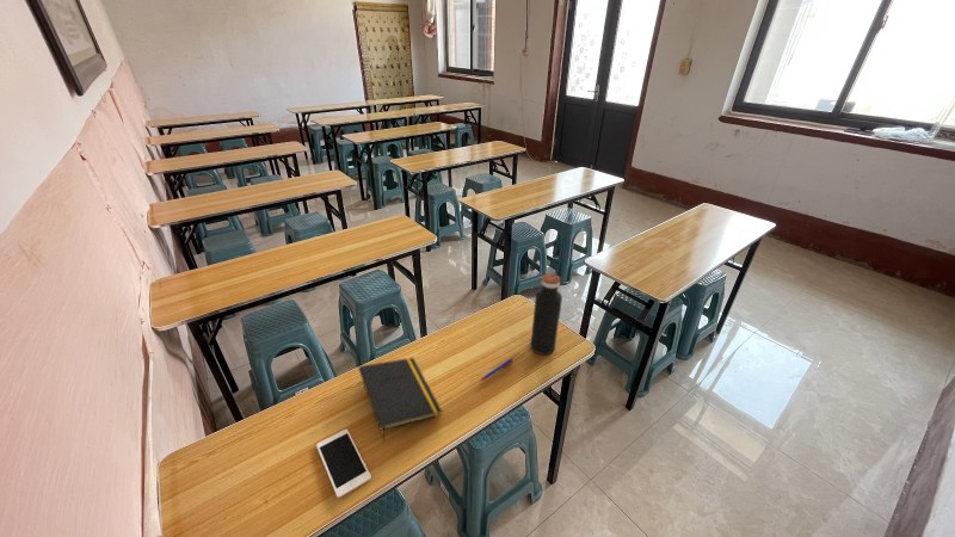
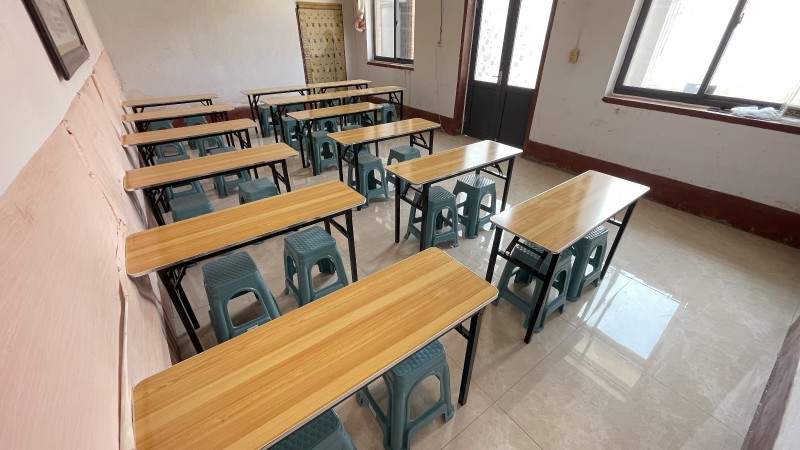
- cell phone [315,428,372,499]
- notepad [358,357,443,442]
- water bottle [530,272,563,356]
- pen [479,357,516,382]
